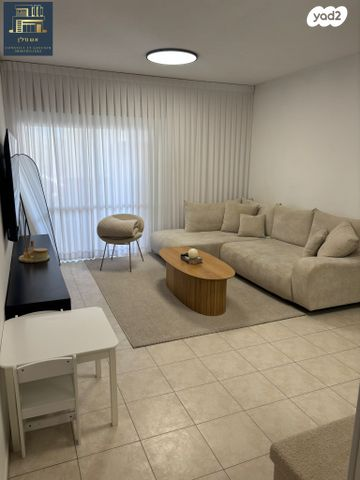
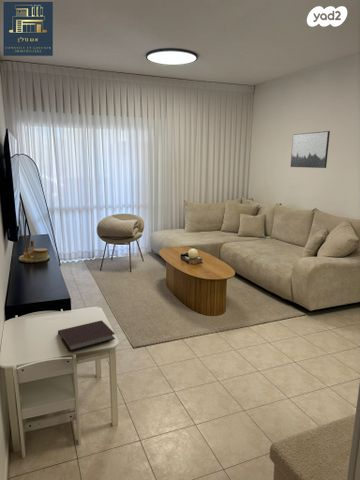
+ wall art [290,130,331,169]
+ notebook [57,319,116,352]
